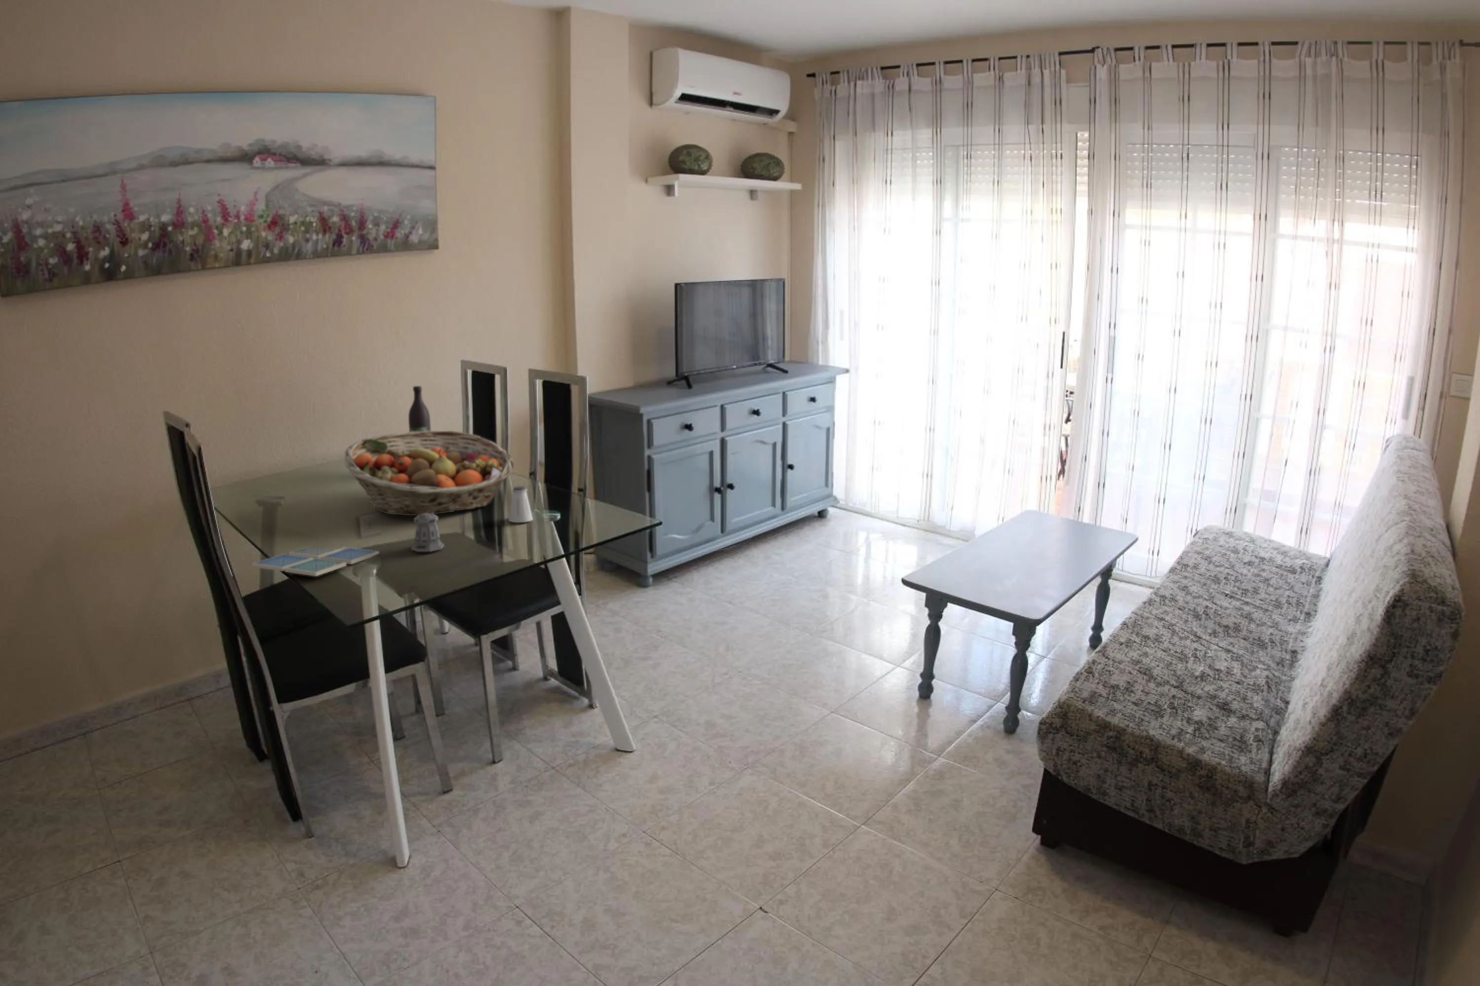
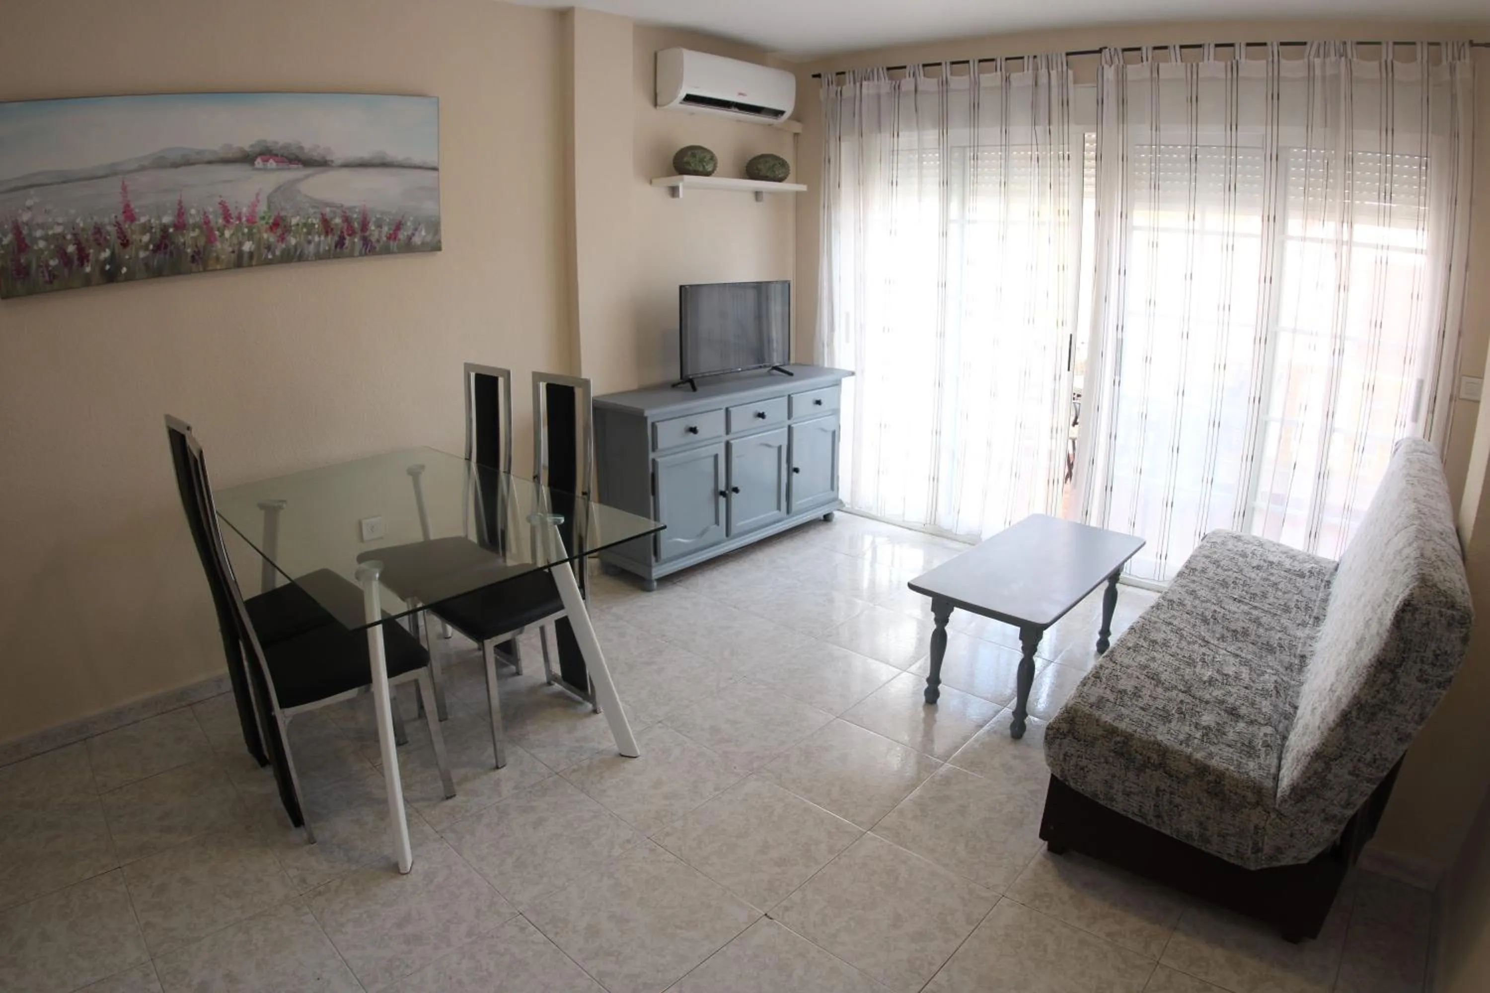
- drink coaster [251,546,380,577]
- saltshaker [508,485,533,523]
- pepper shaker [411,512,445,552]
- wine bottle [407,385,432,431]
- fruit basket [344,430,514,516]
